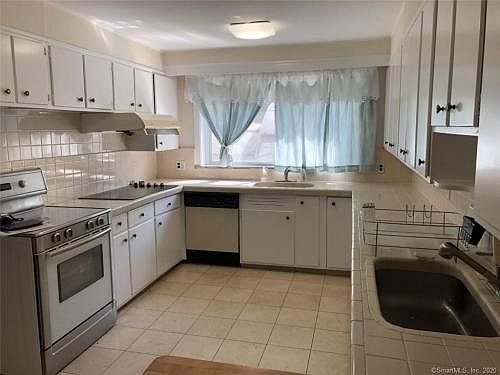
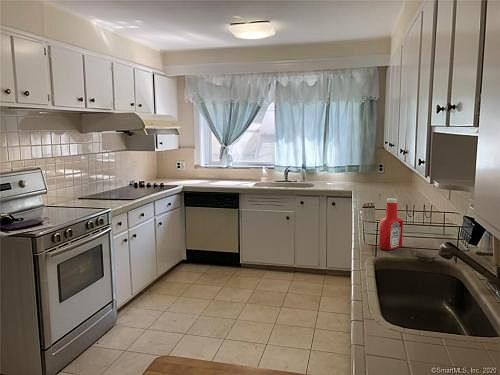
+ soap bottle [378,197,404,251]
